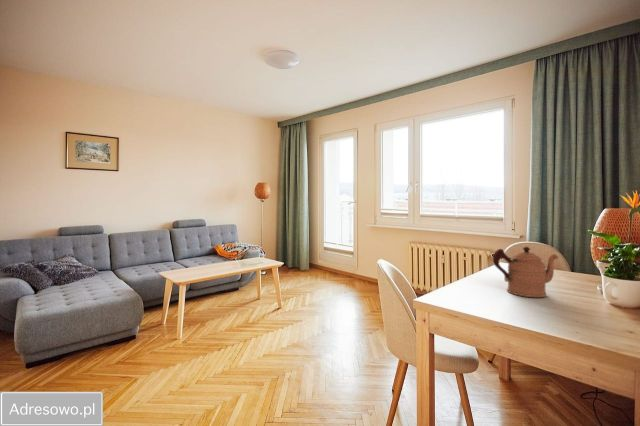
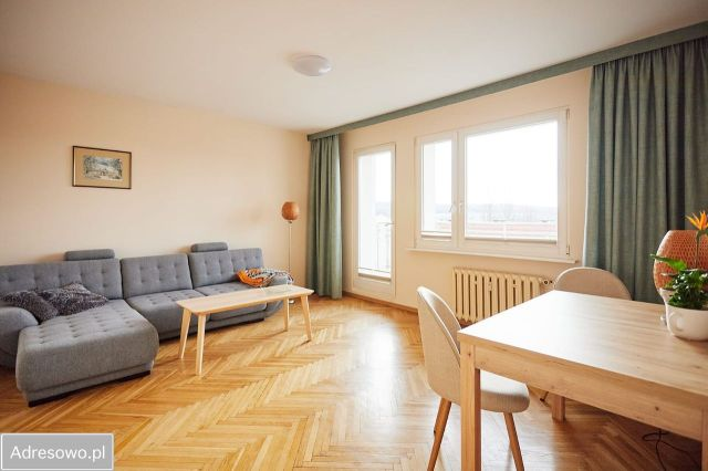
- coffeepot [492,245,559,298]
